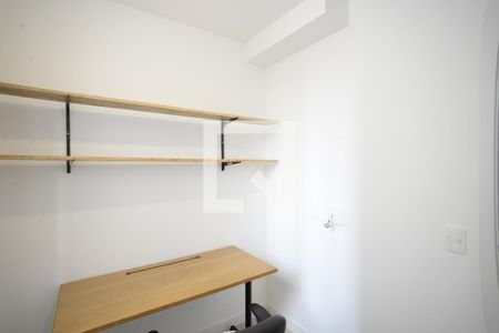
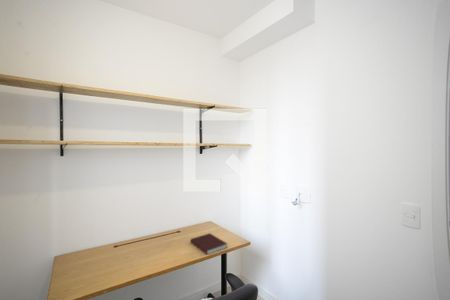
+ notebook [190,232,228,256]
